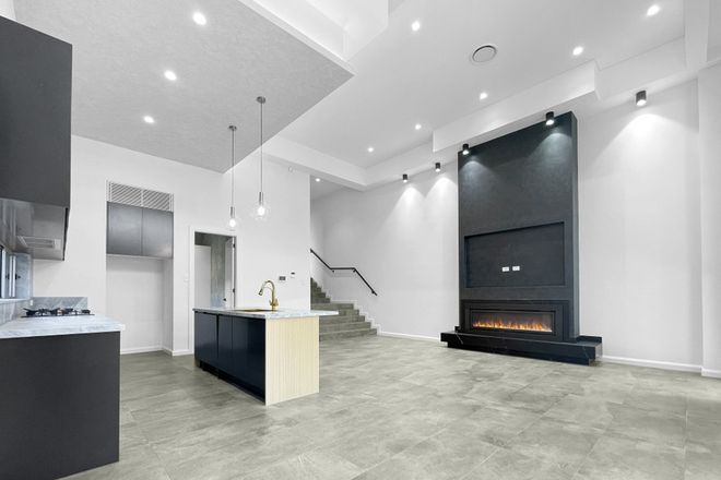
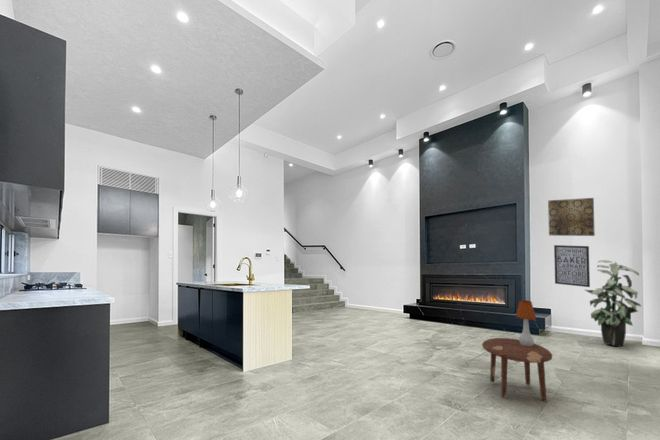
+ indoor plant [584,259,643,348]
+ side table [481,337,553,402]
+ wall art [553,244,591,288]
+ table lamp [515,299,537,346]
+ wall art [547,197,596,237]
